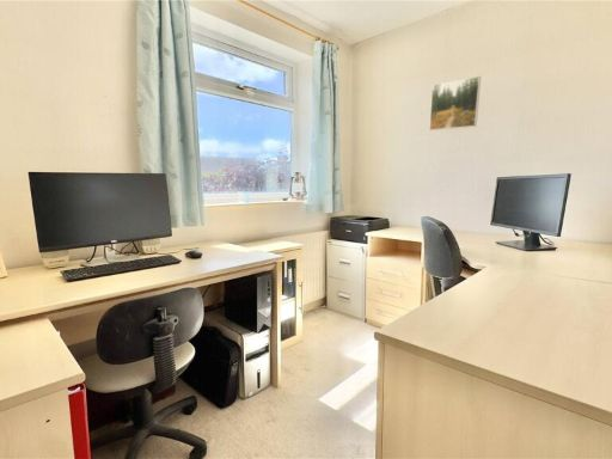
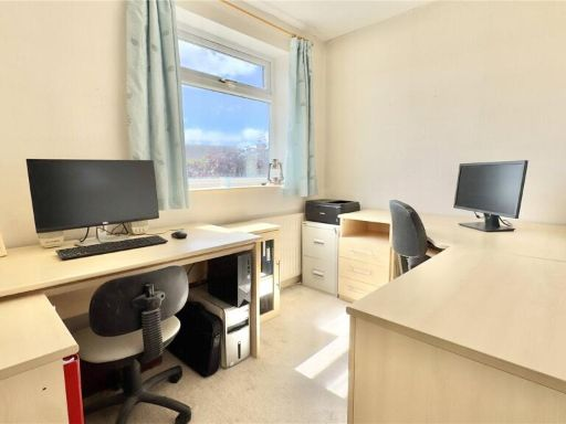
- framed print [428,75,482,131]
